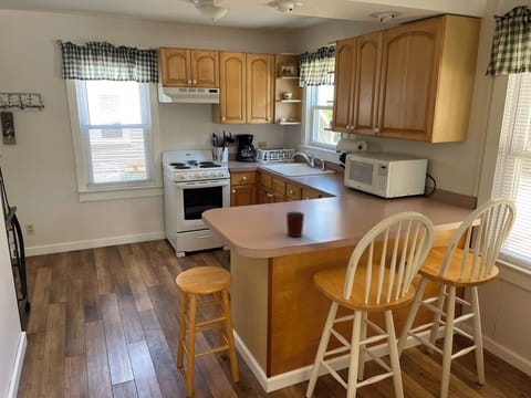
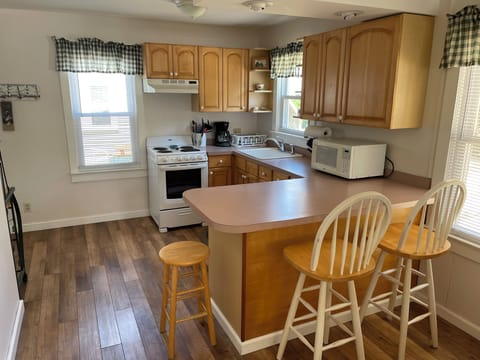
- mug [285,211,305,238]
